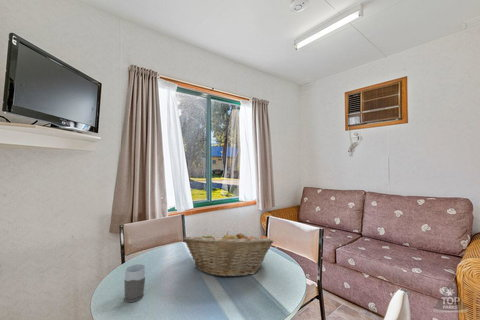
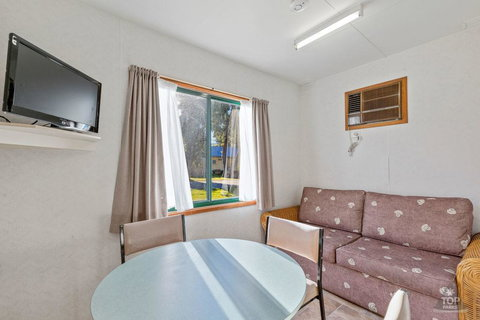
- fruit basket [181,232,274,278]
- mug [123,263,146,303]
